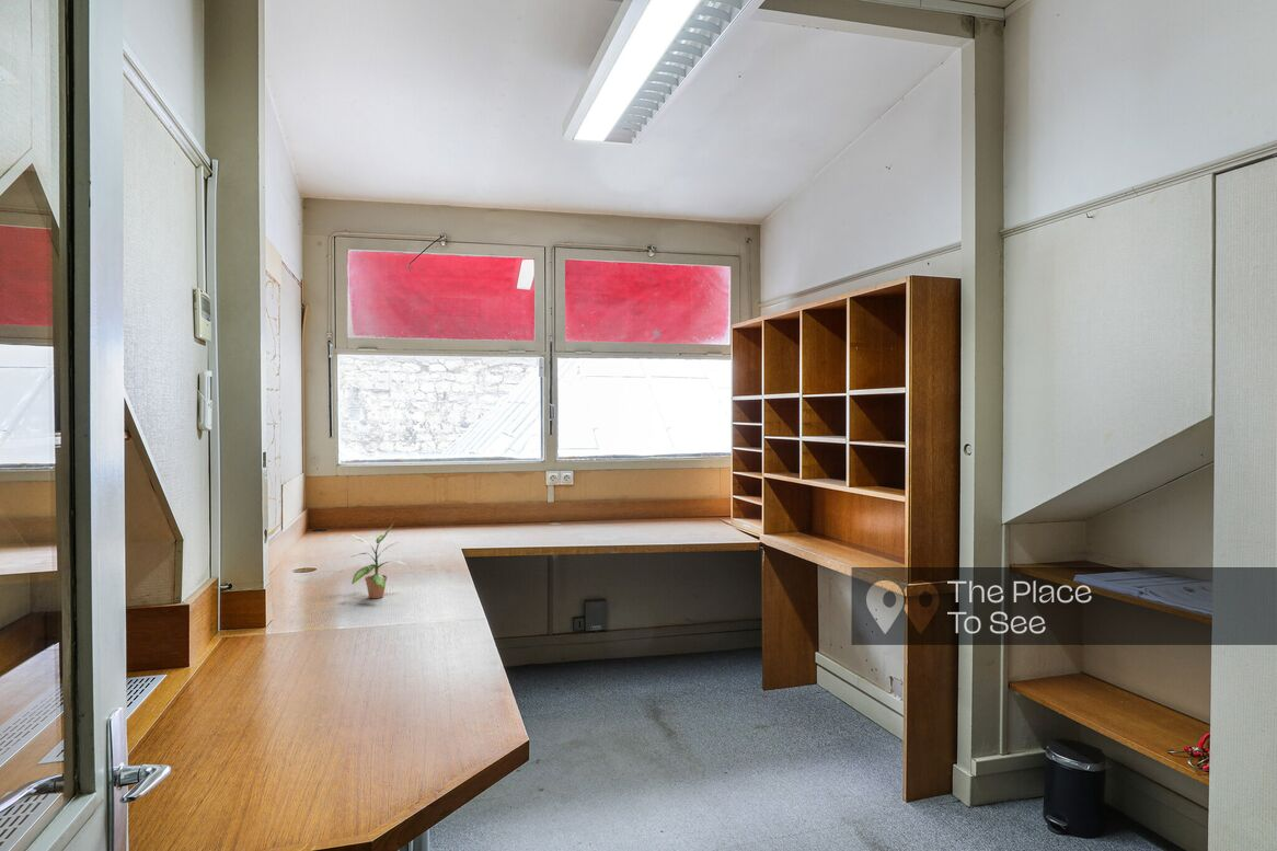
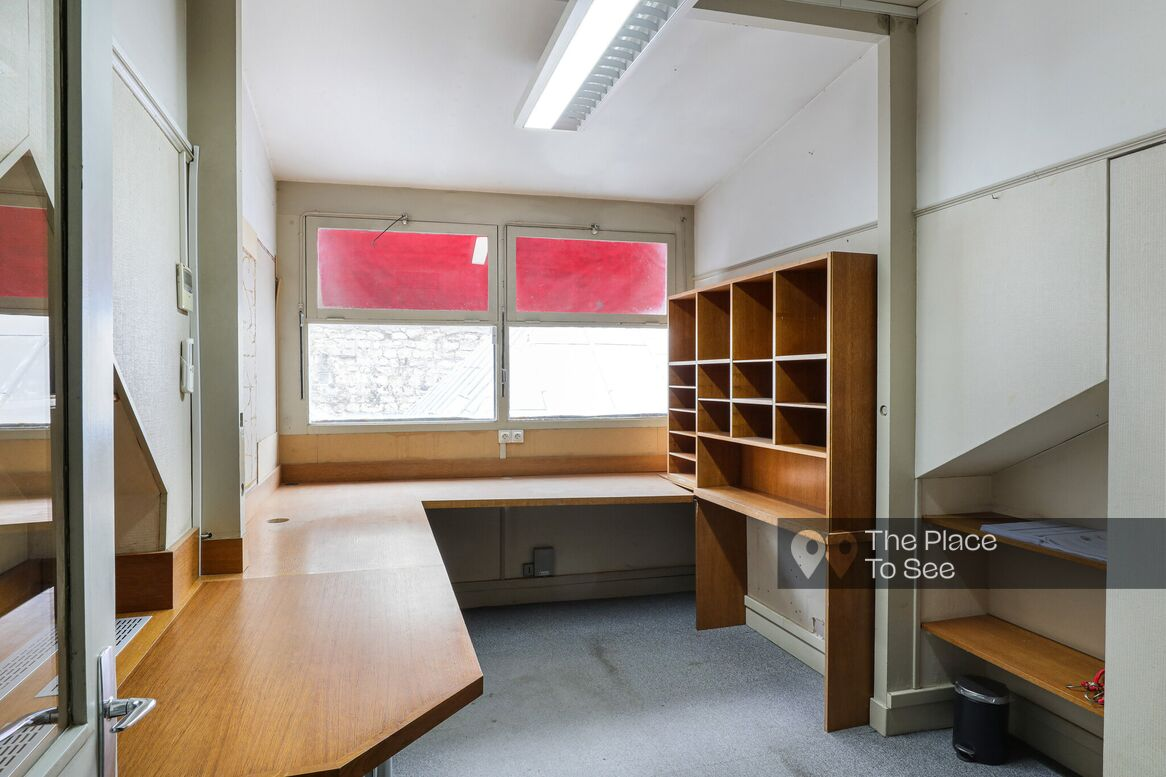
- potted plant [350,522,412,599]
